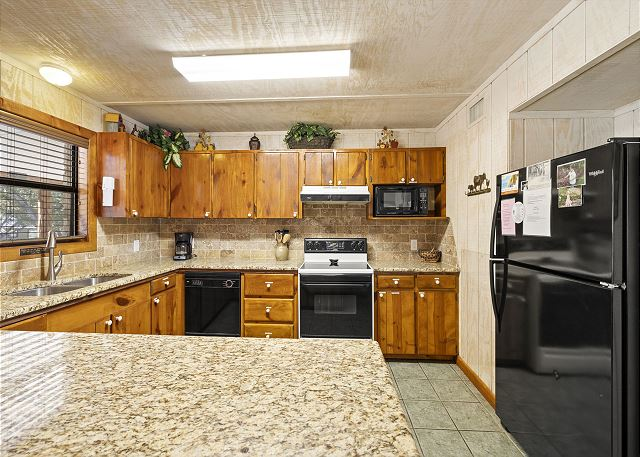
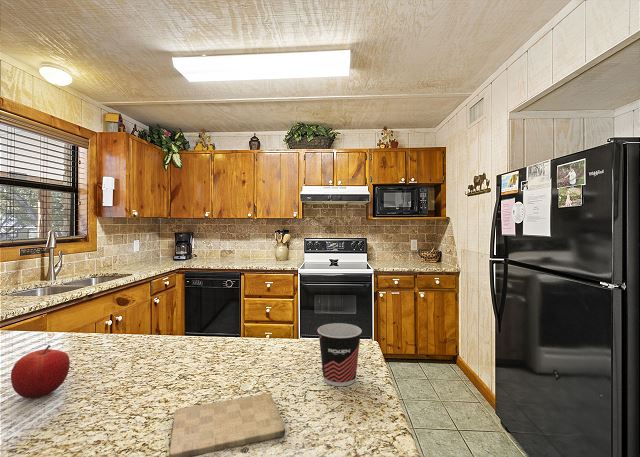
+ cup [316,322,363,387]
+ cutting board [168,392,286,457]
+ fruit [10,344,71,400]
